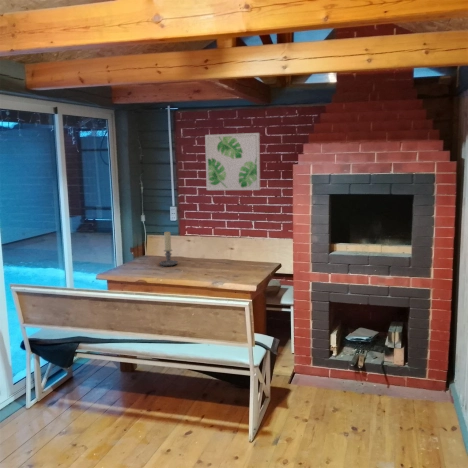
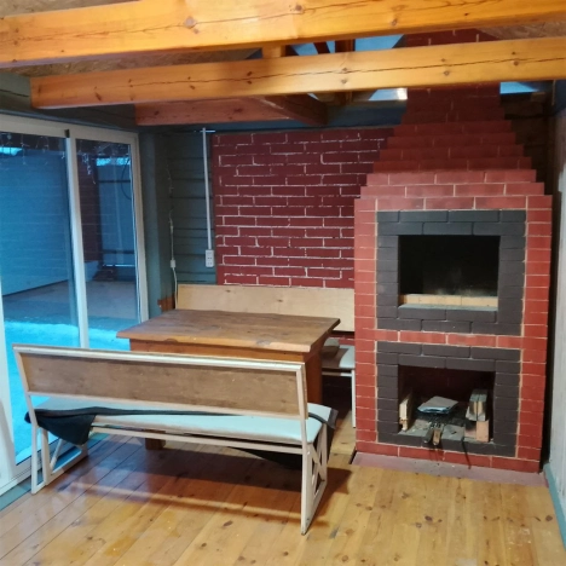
- wall art [204,132,261,191]
- candle holder [158,231,179,268]
